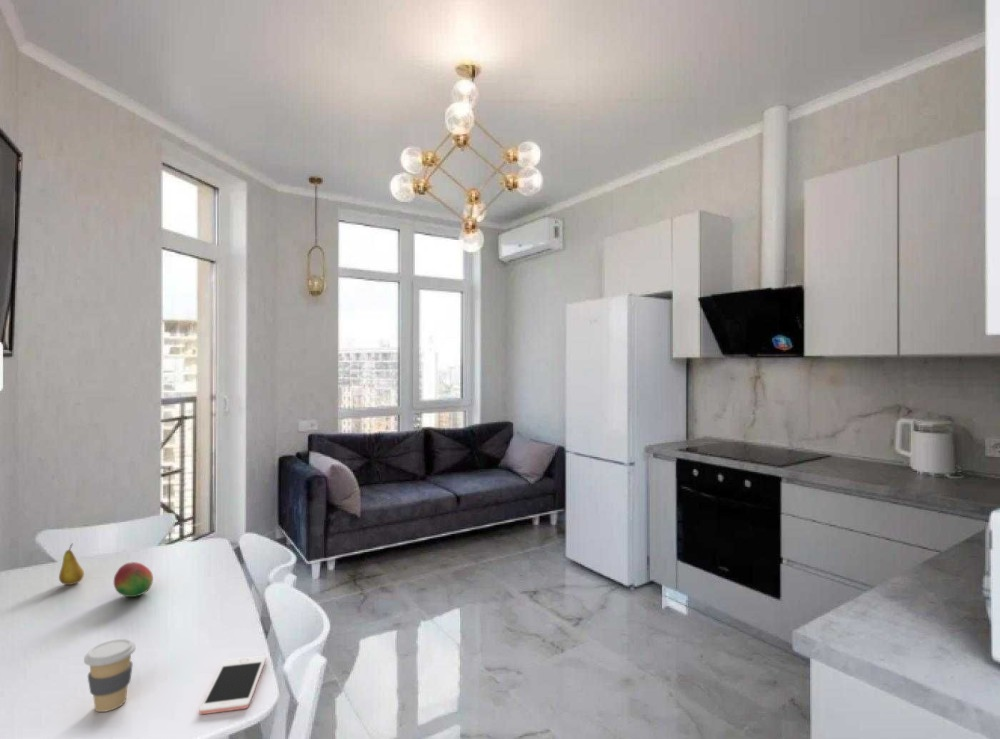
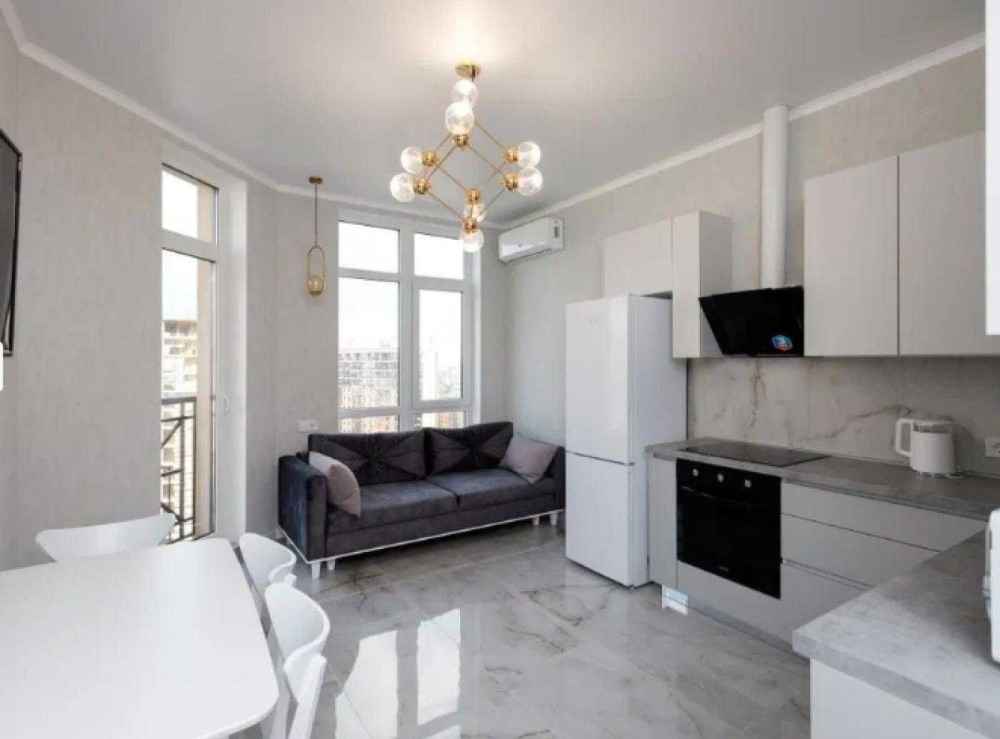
- coffee cup [83,638,137,713]
- fruit [58,543,85,586]
- cell phone [198,655,267,715]
- fruit [113,561,154,598]
